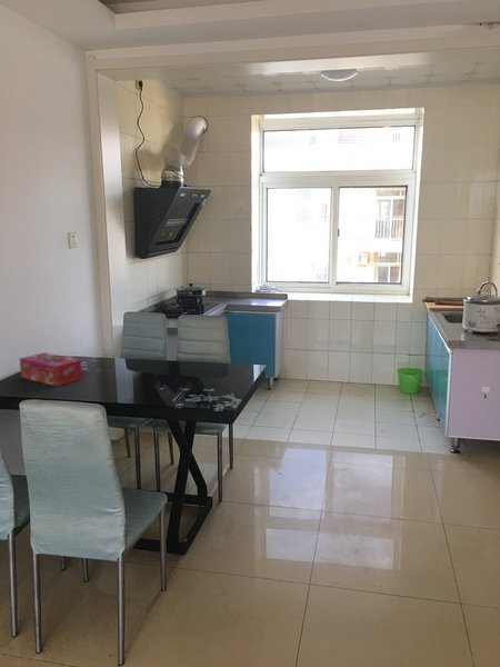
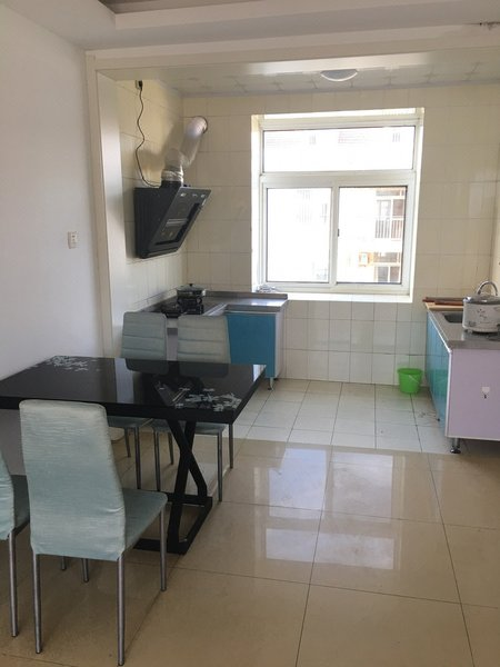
- tissue box [19,351,83,388]
